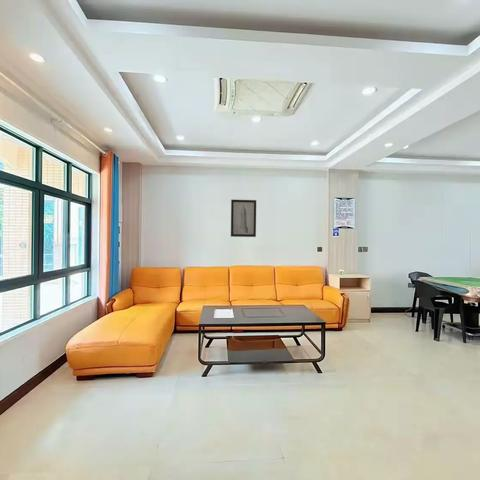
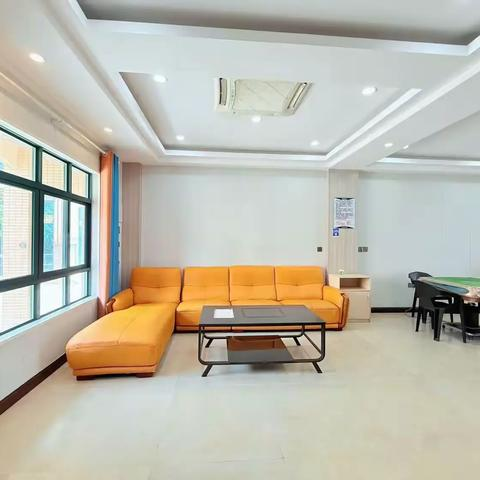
- wall art [230,199,257,238]
